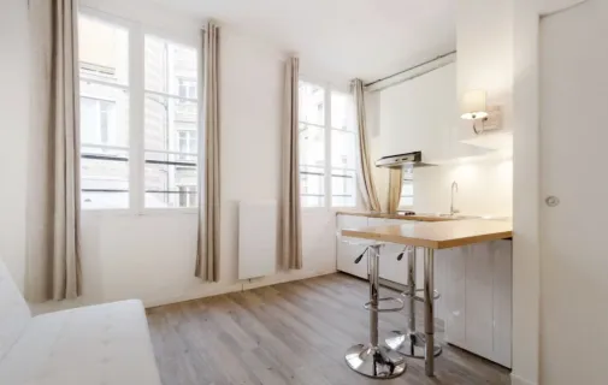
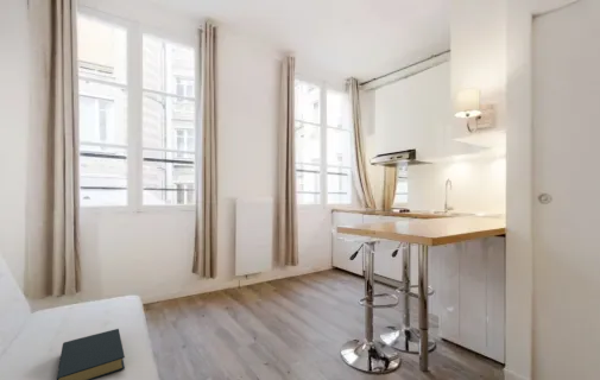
+ hardback book [56,328,126,380]
